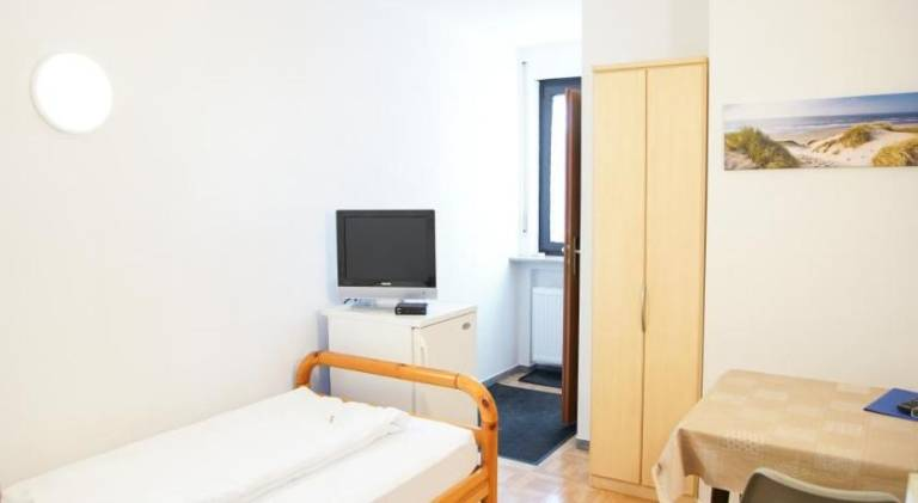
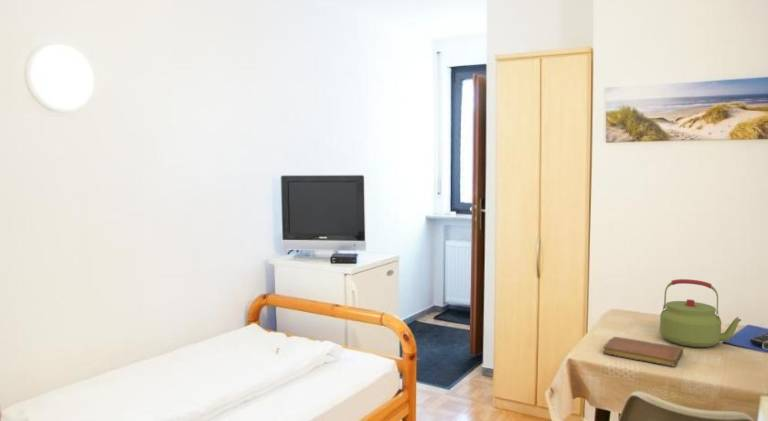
+ kettle [659,278,742,348]
+ notebook [602,336,684,368]
